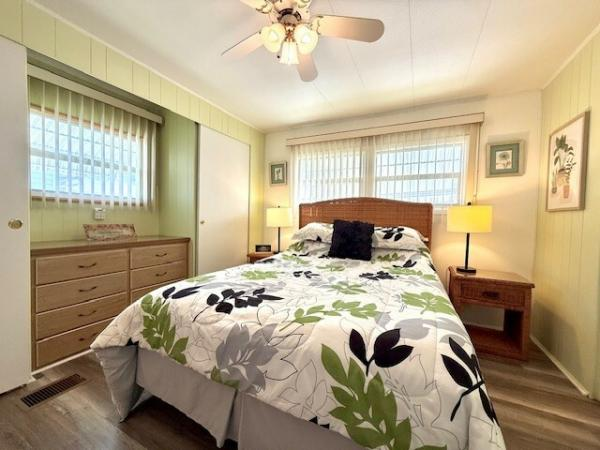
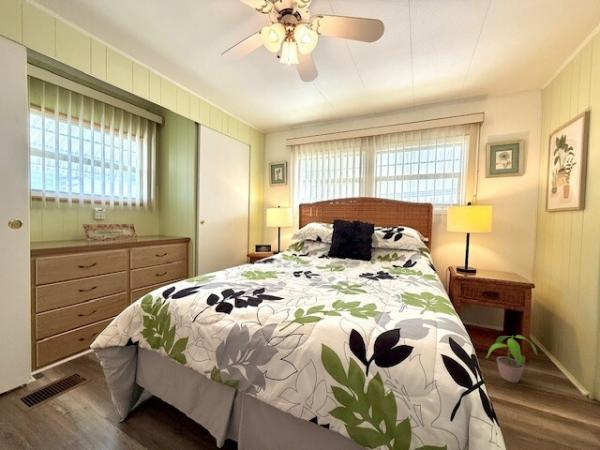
+ potted plant [485,334,538,383]
